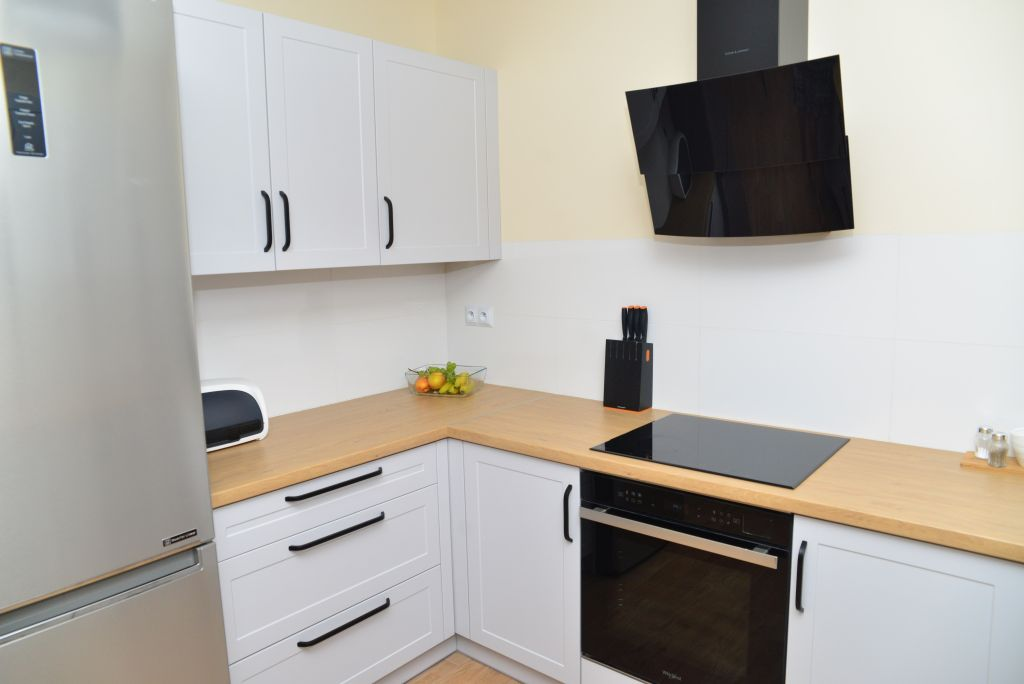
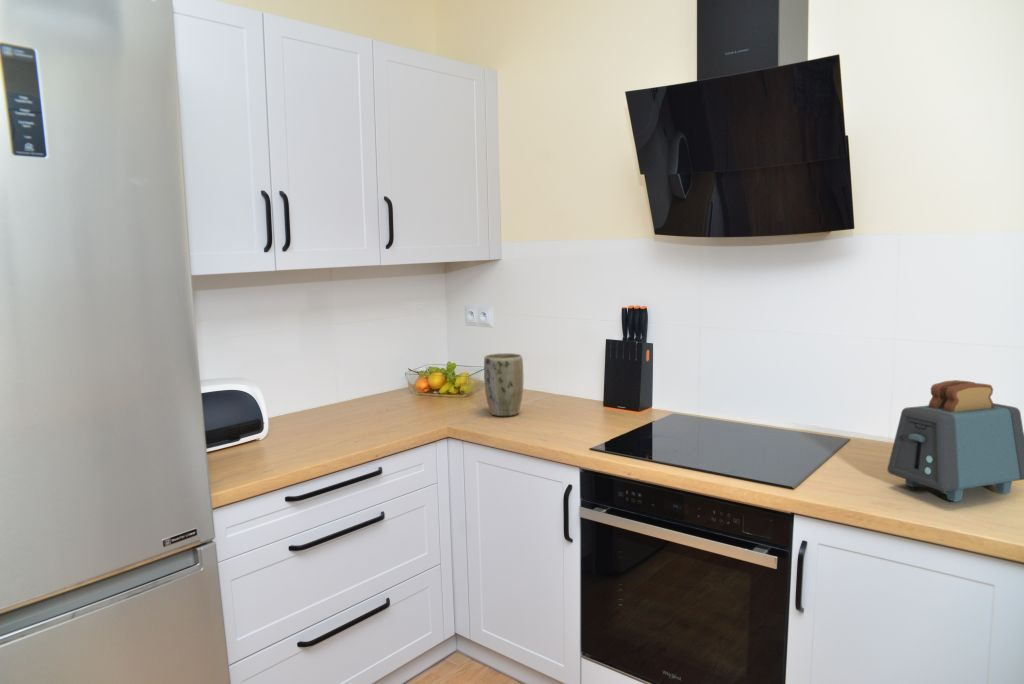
+ plant pot [483,352,524,417]
+ toaster [886,379,1024,503]
